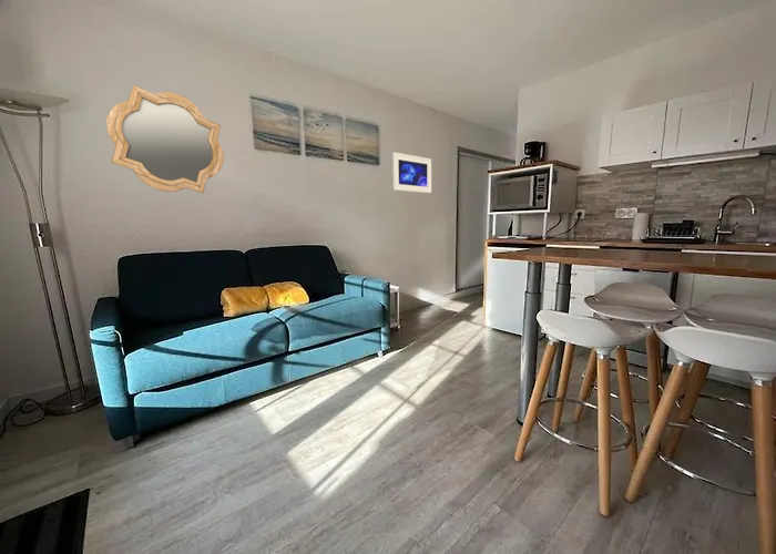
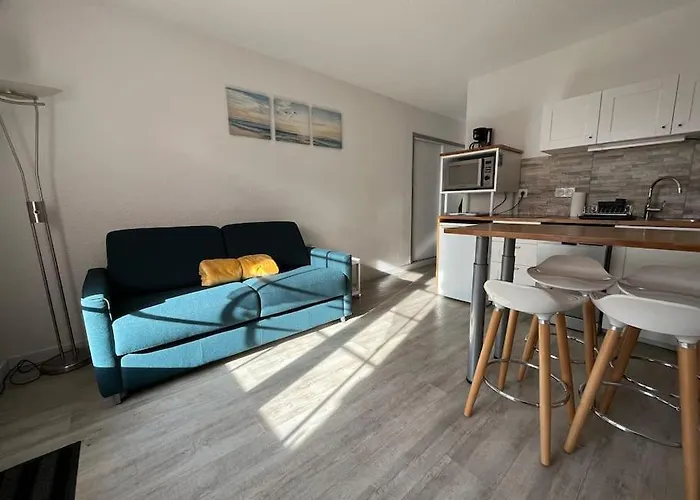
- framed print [391,152,432,194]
- mirror [105,83,225,194]
